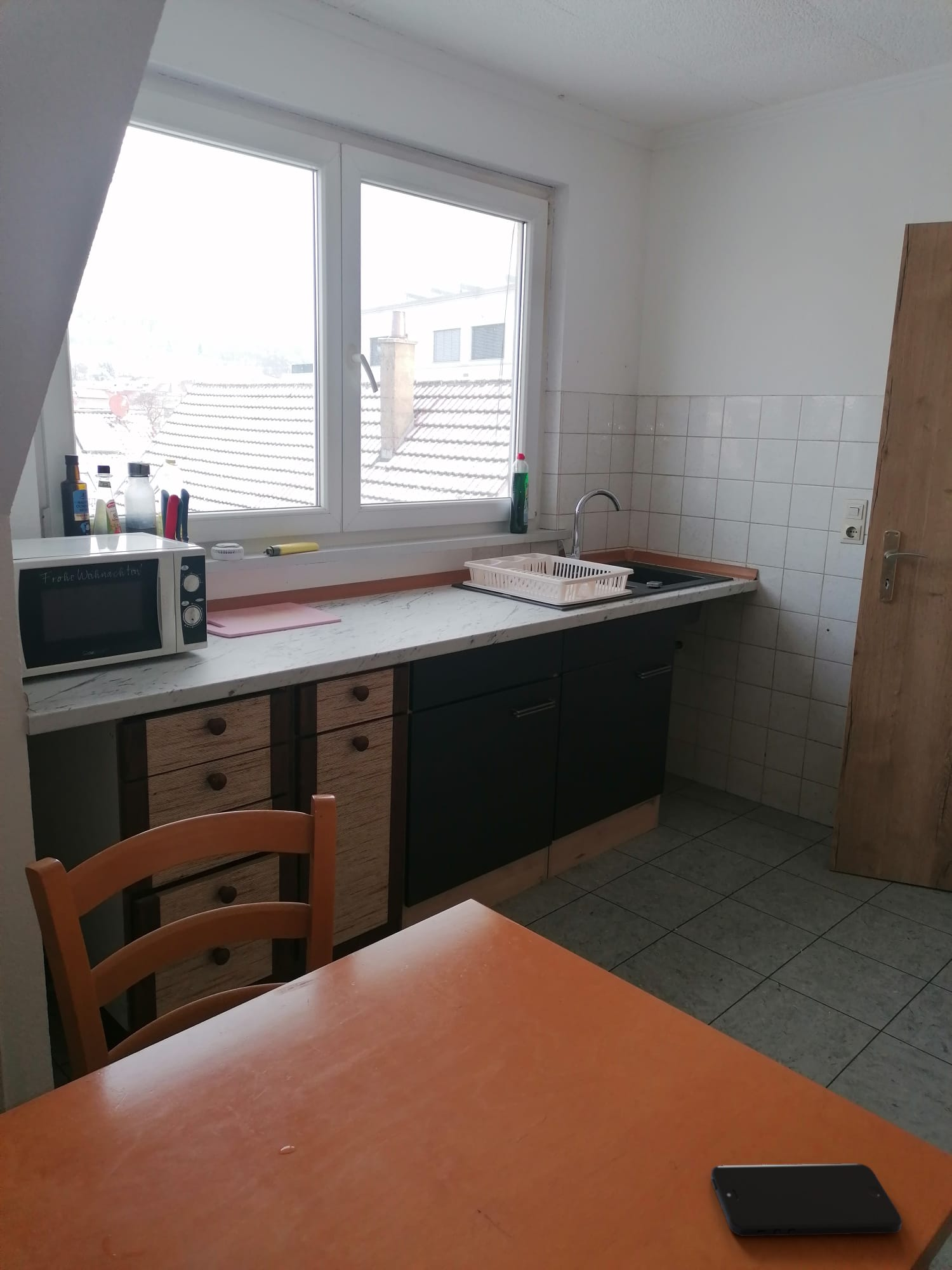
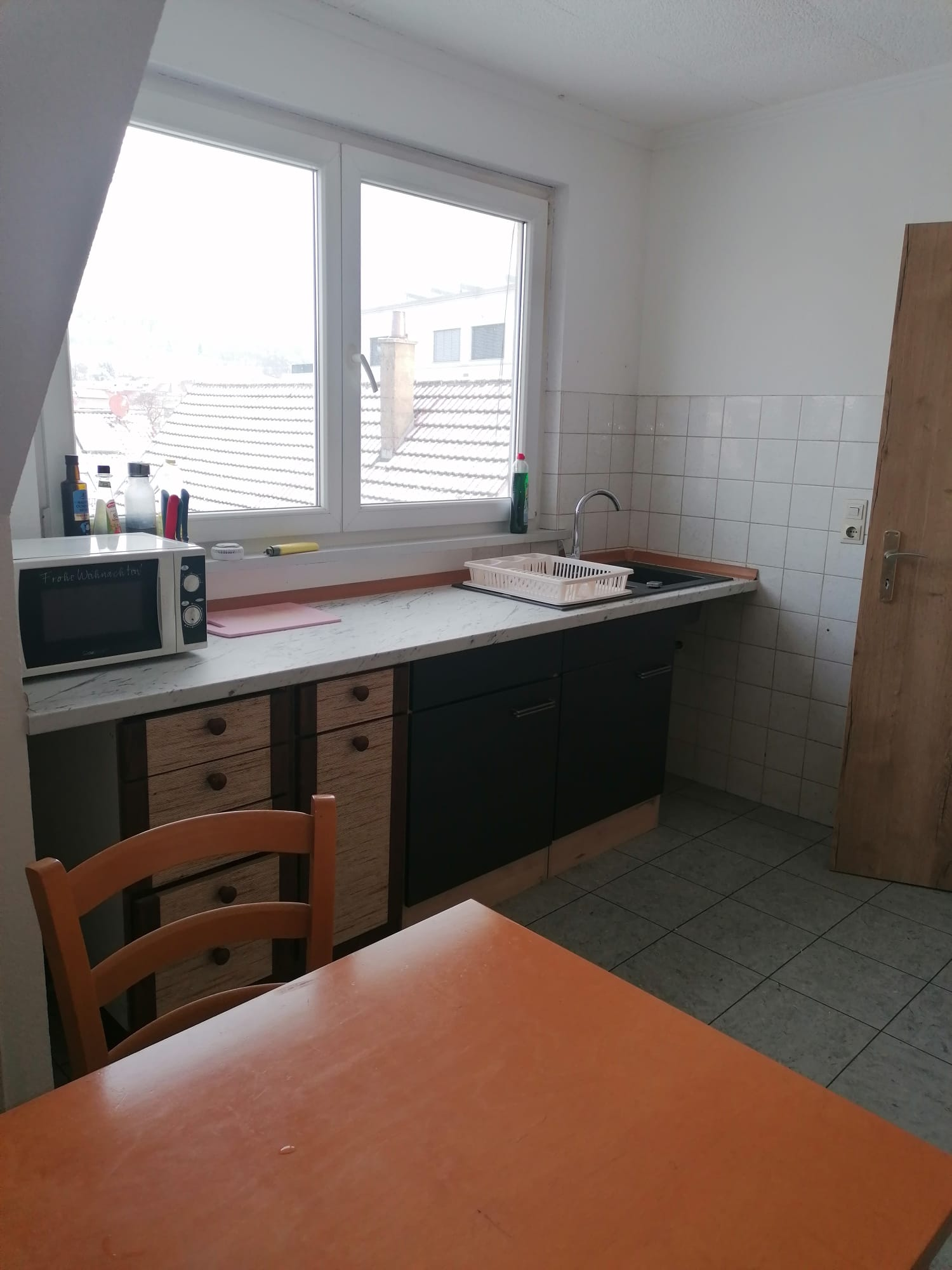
- smartphone [710,1163,902,1237]
